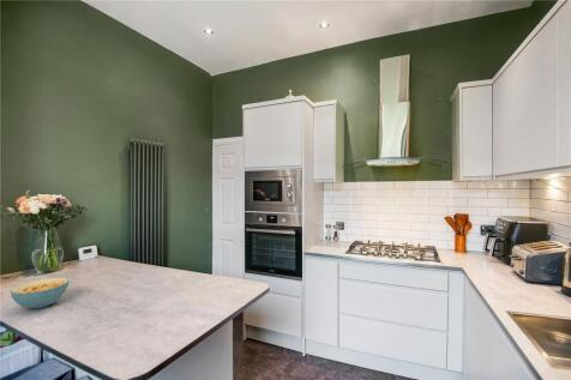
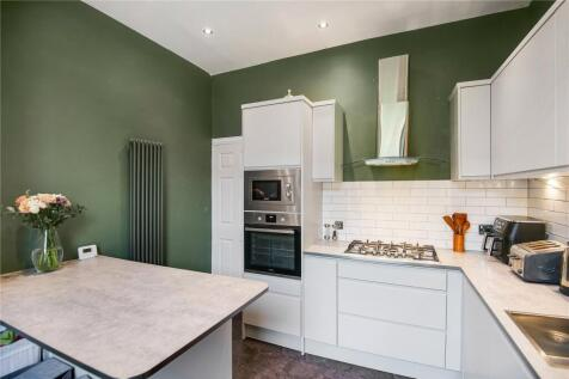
- cereal bowl [10,277,70,310]
